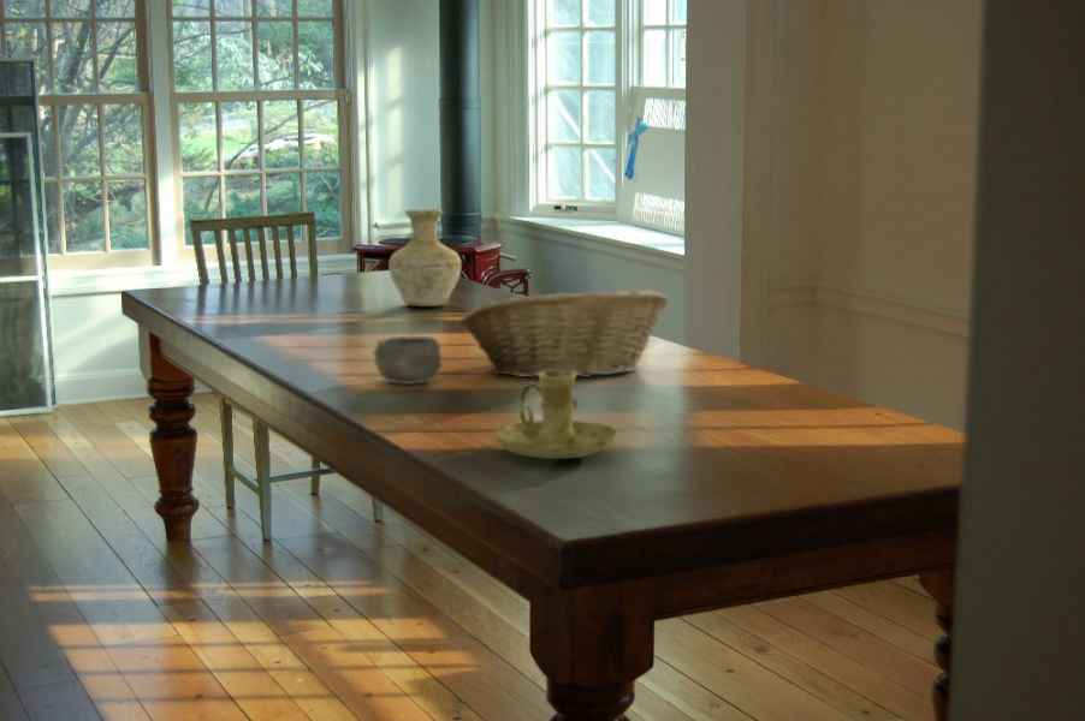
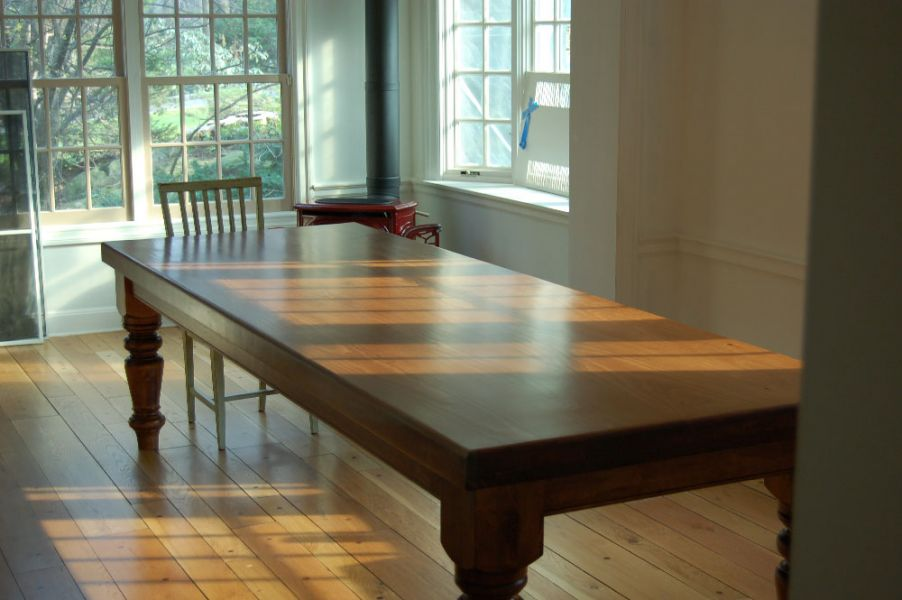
- fruit basket [460,288,669,379]
- candle holder [494,371,621,460]
- bowl [372,335,444,386]
- vase [387,208,463,308]
